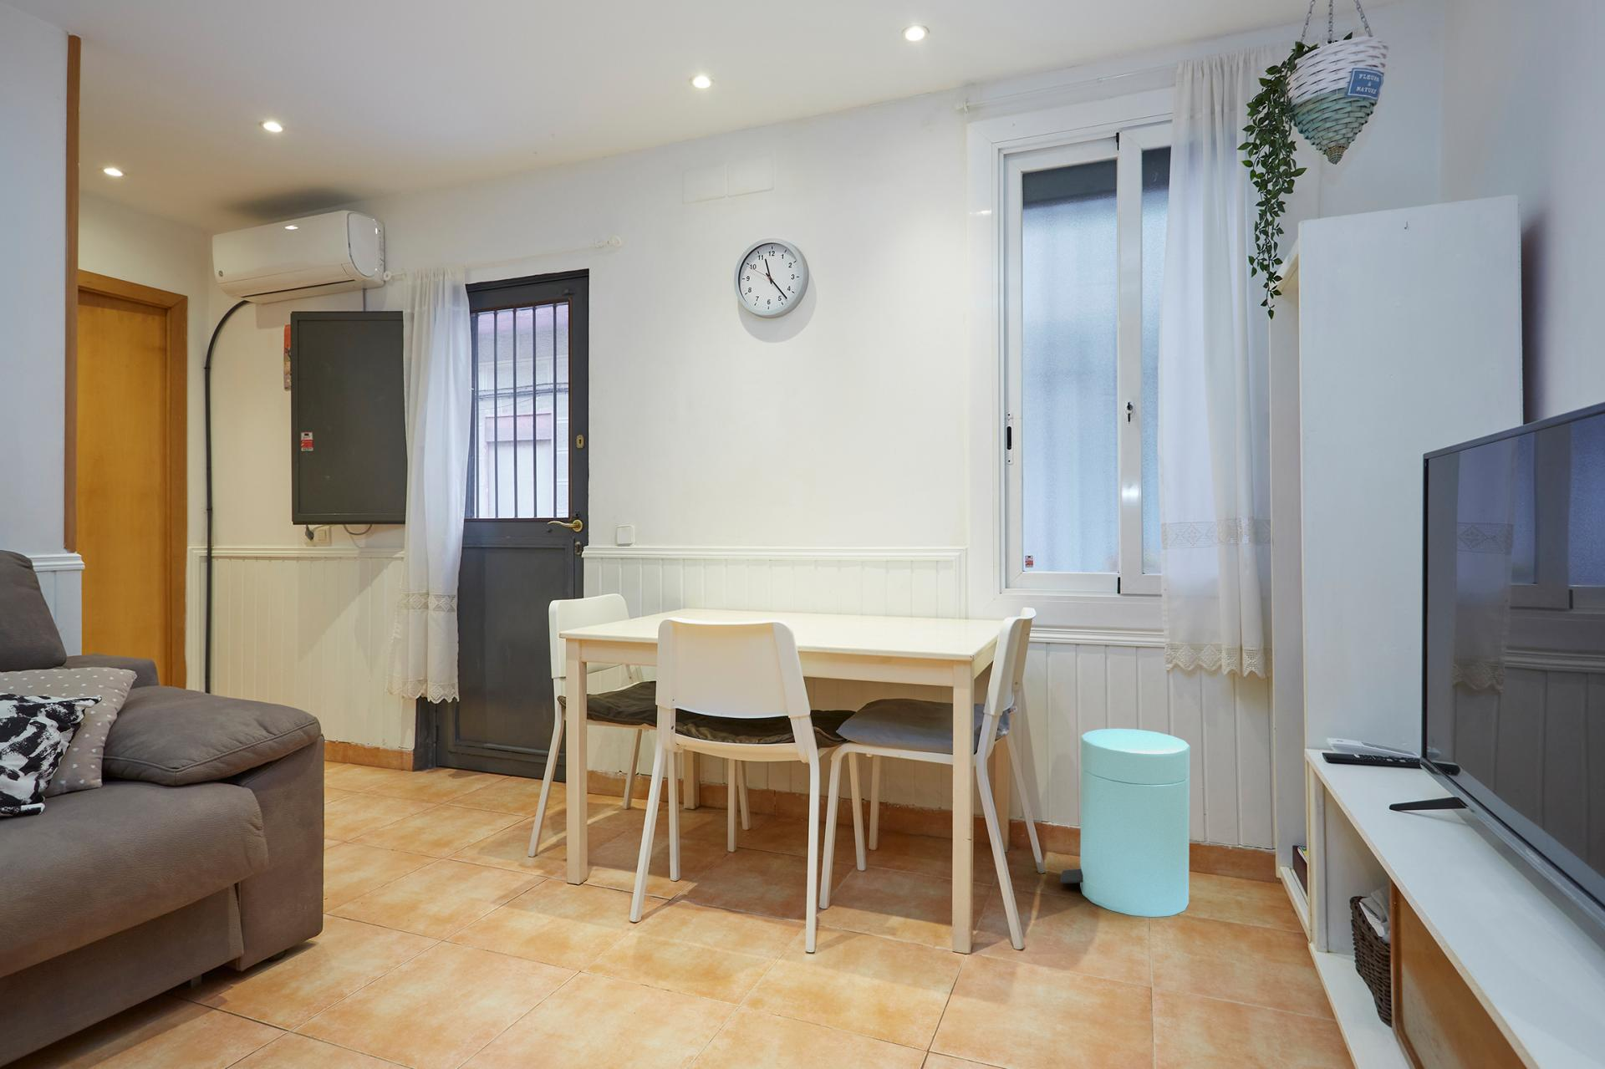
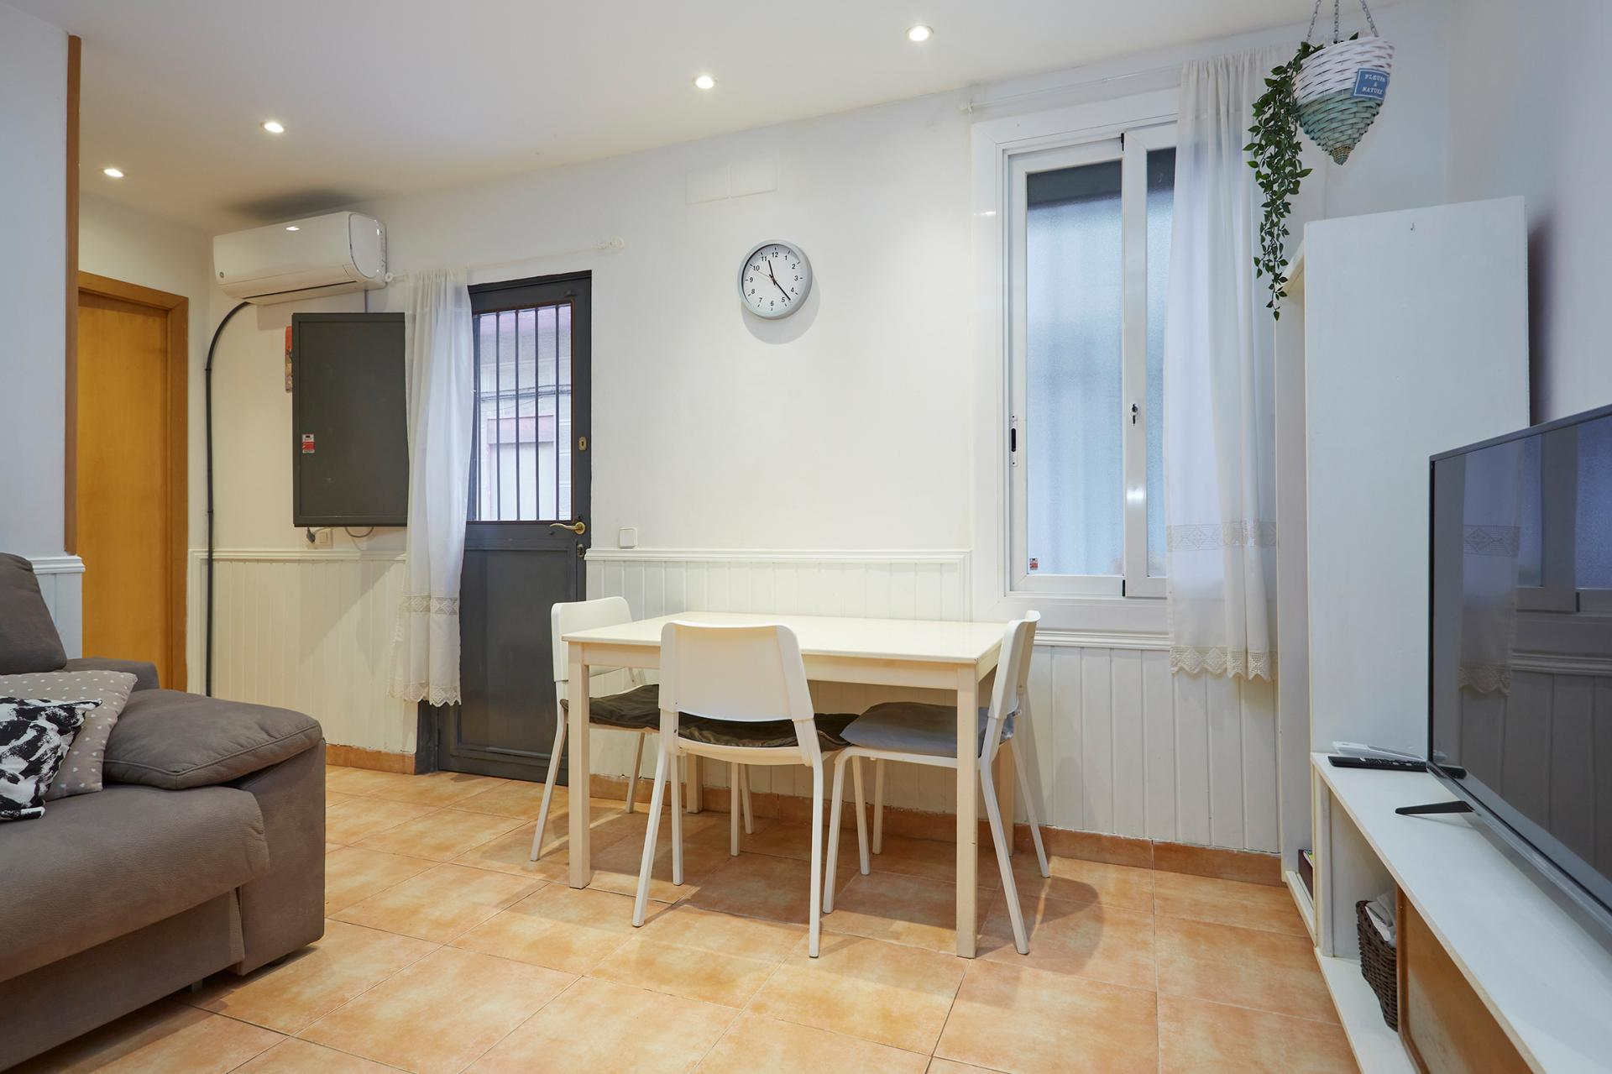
- trash can [1060,728,1191,917]
